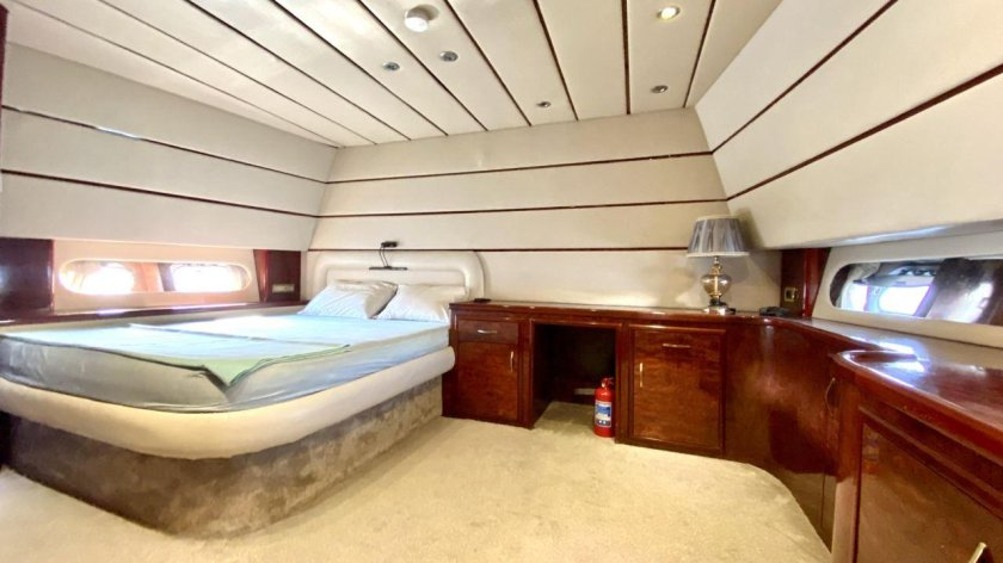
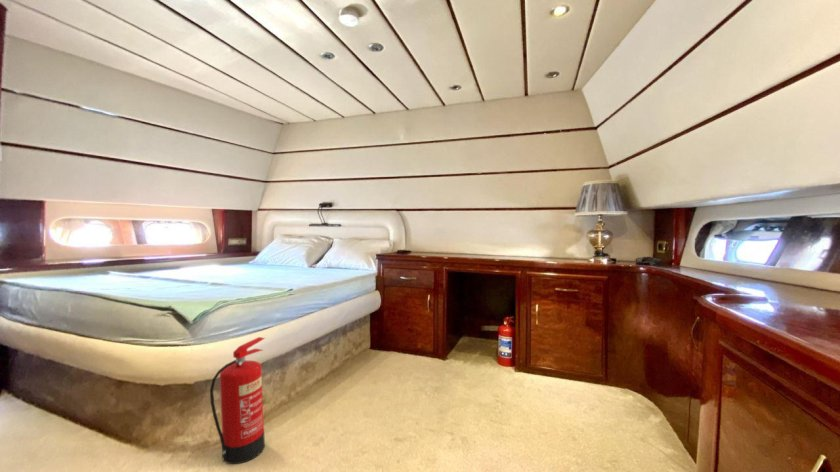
+ fire extinguisher [209,336,266,465]
